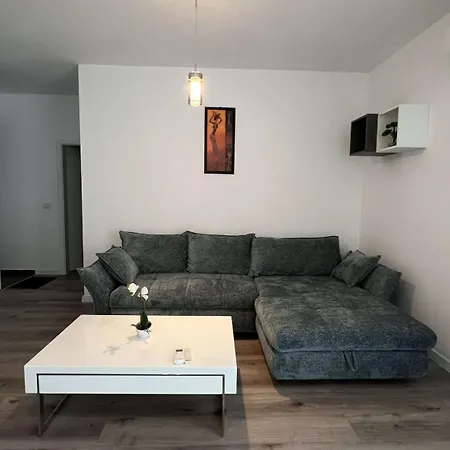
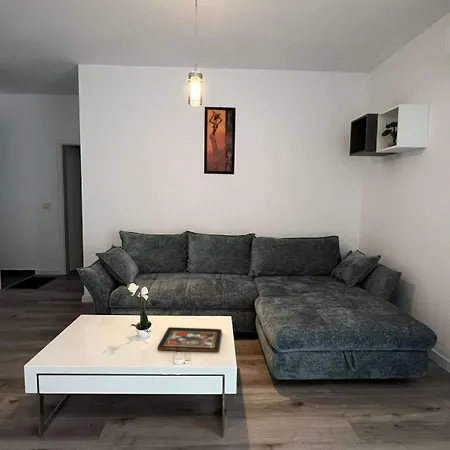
+ decorative tray [156,326,222,353]
